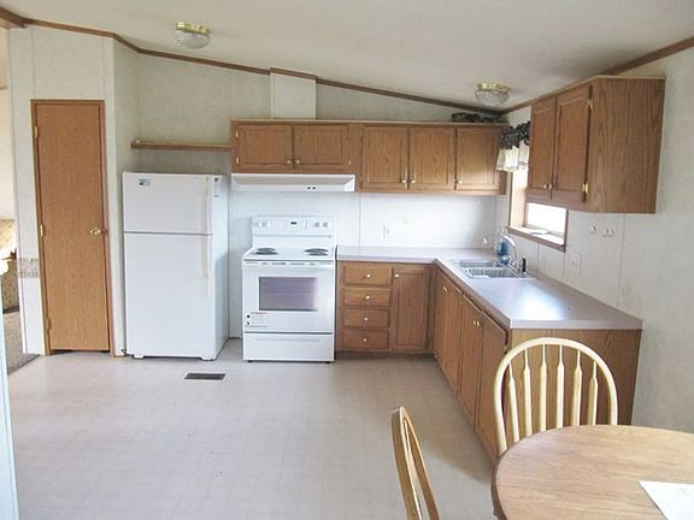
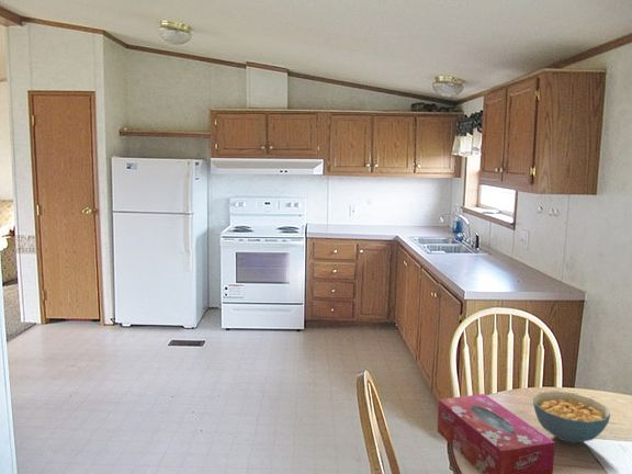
+ tissue box [437,393,556,474]
+ cereal bowl [532,390,611,444]
